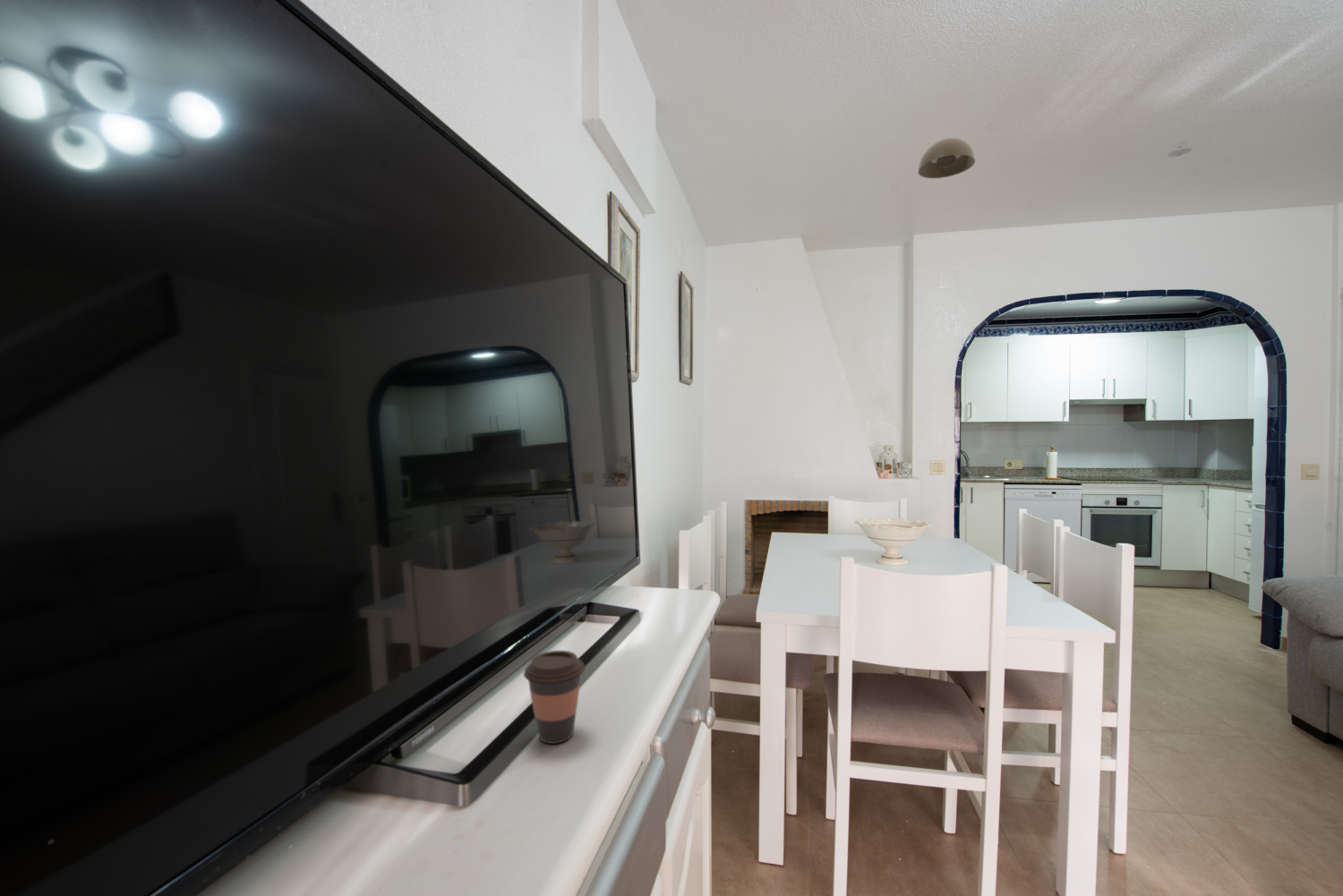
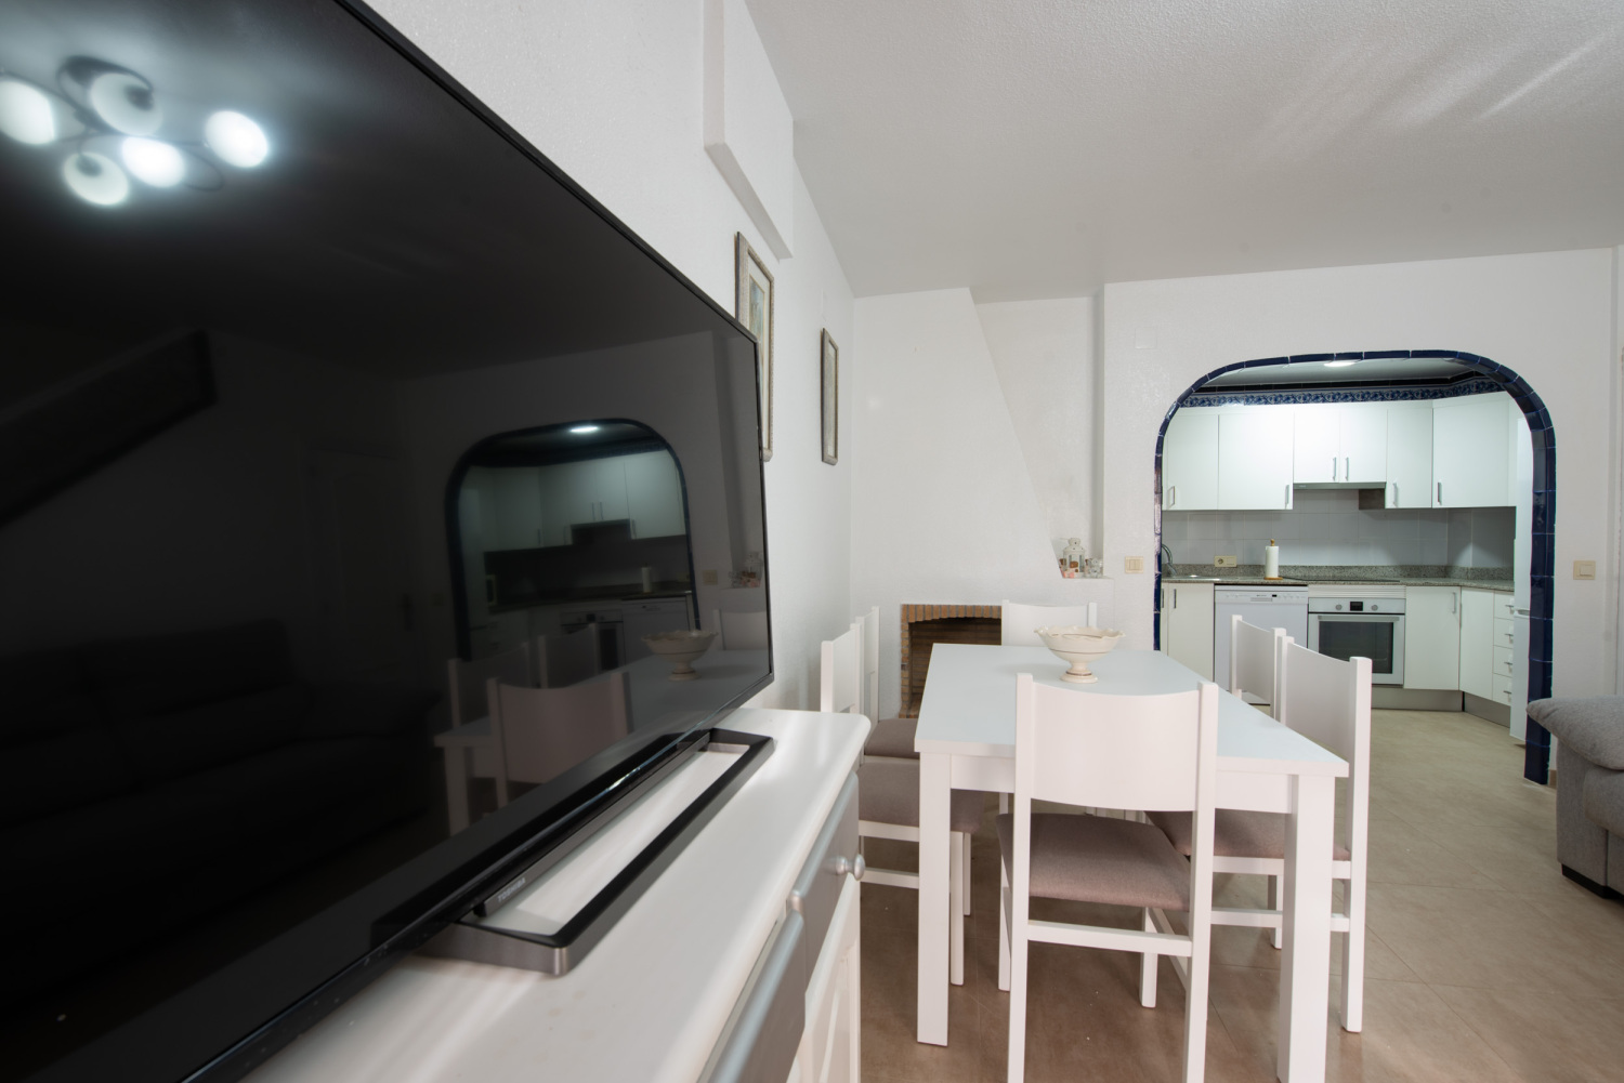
- pendant lamp [917,137,976,179]
- recessed light [1166,141,1193,158]
- coffee cup [523,650,586,745]
